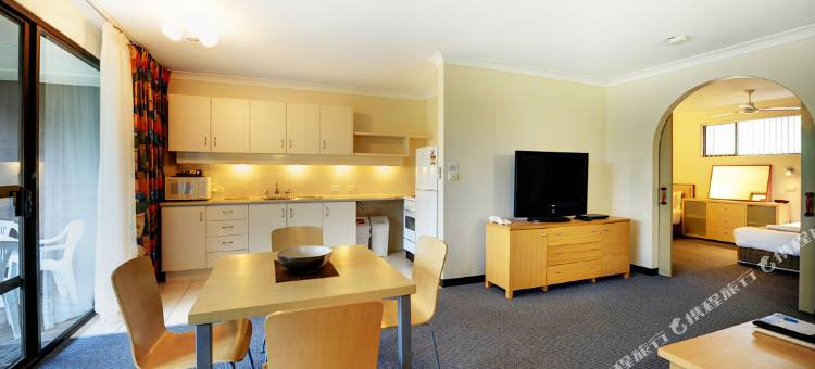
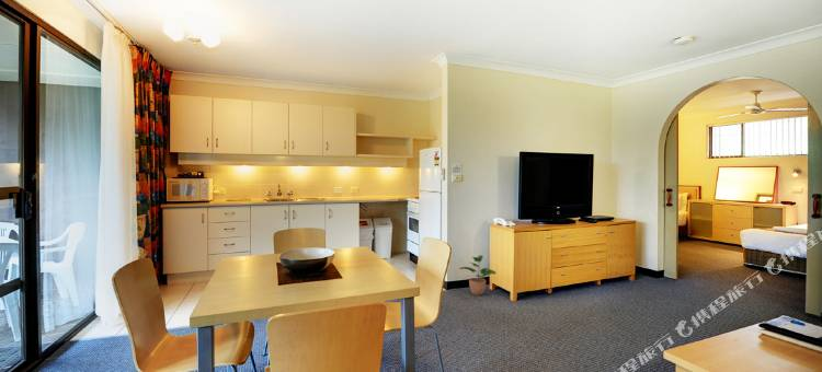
+ potted plant [459,254,496,297]
